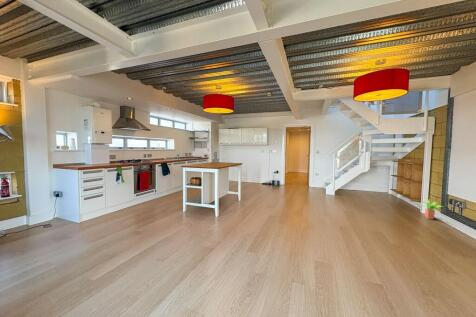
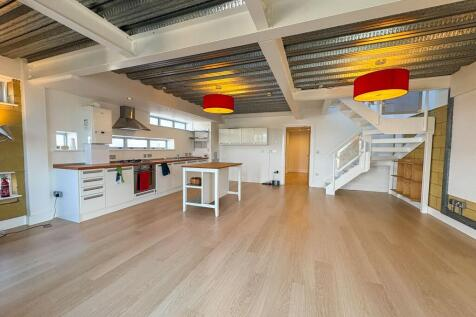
- potted plant [419,197,444,221]
